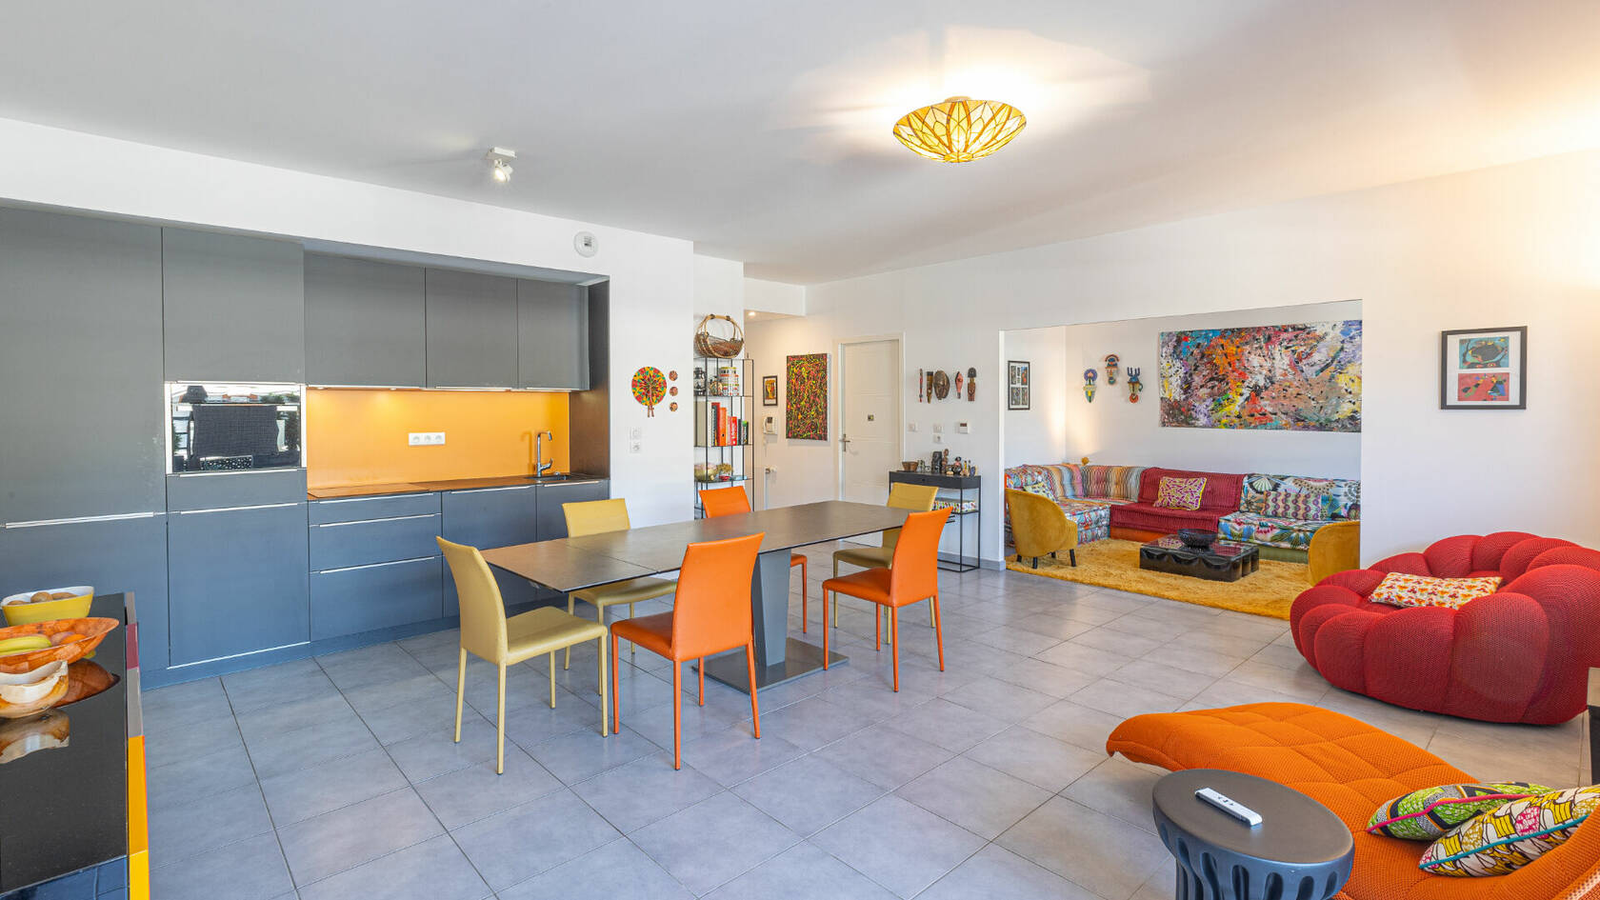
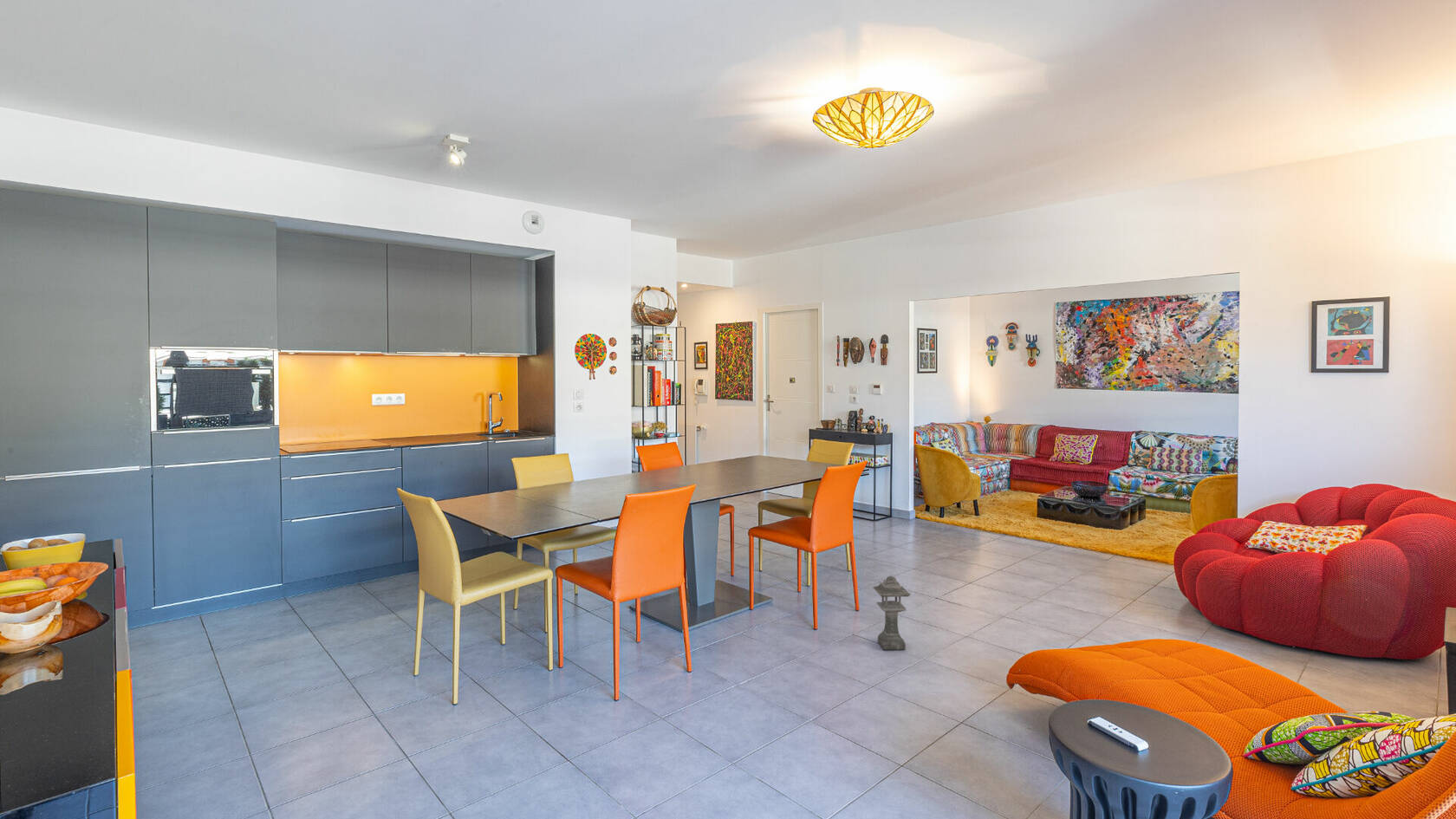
+ lantern [872,575,912,651]
